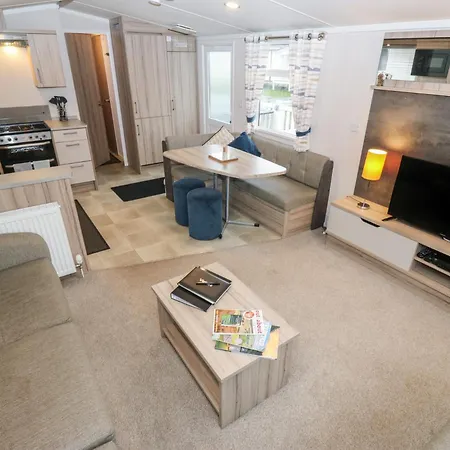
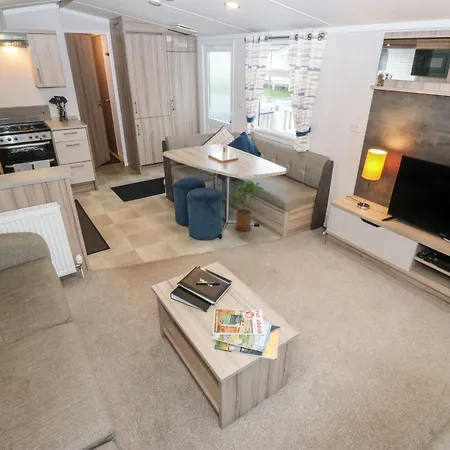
+ house plant [231,179,264,232]
